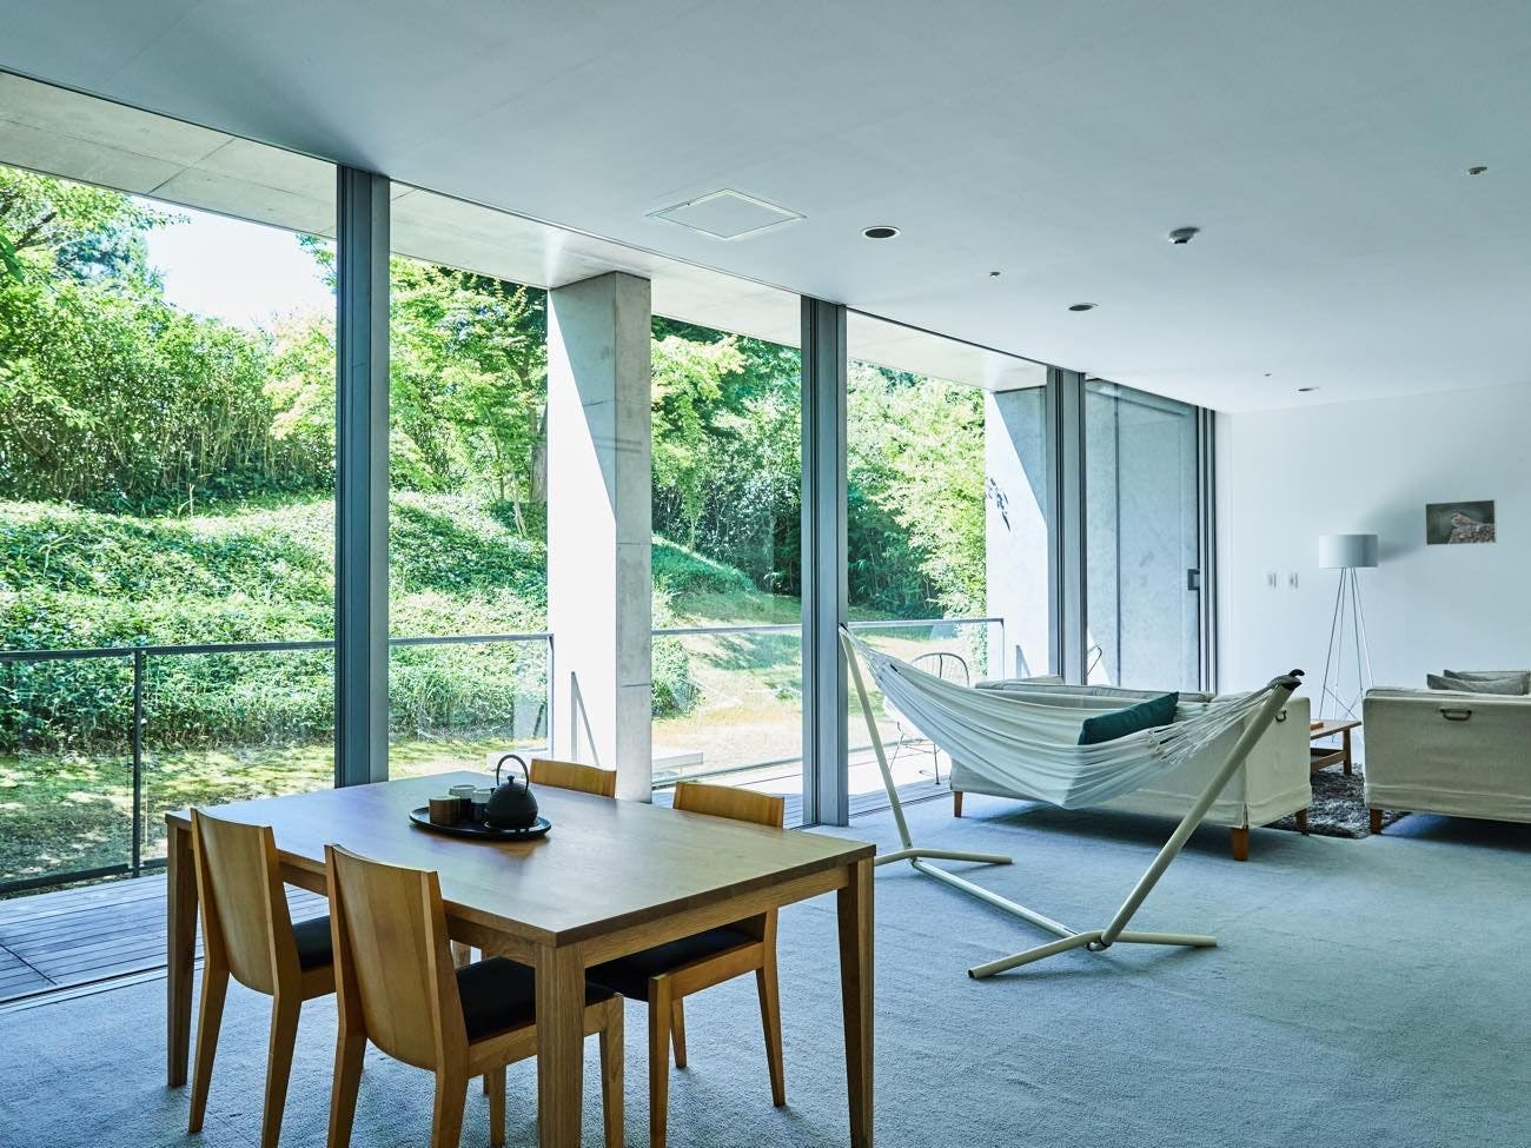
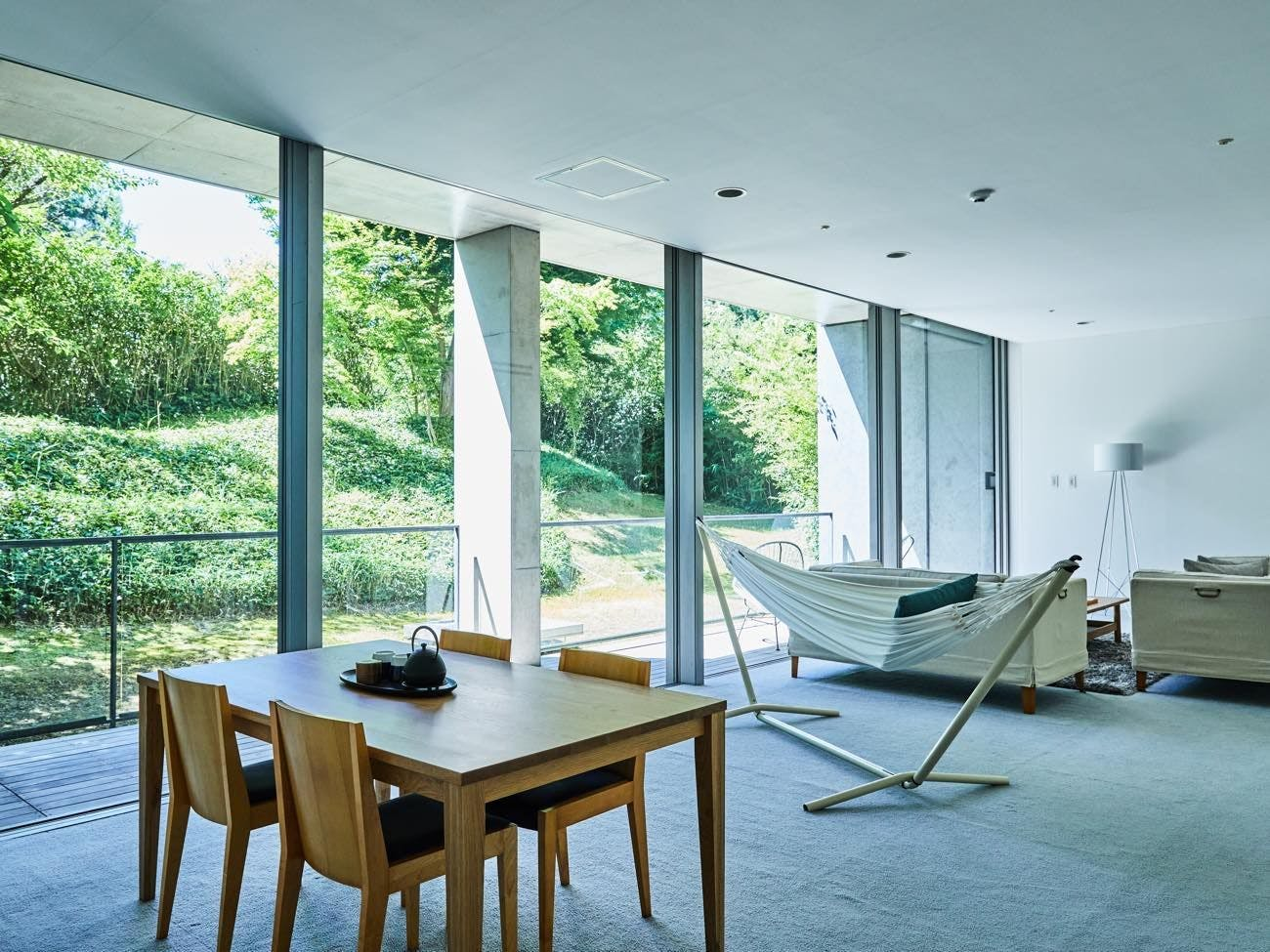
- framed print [1424,498,1498,546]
